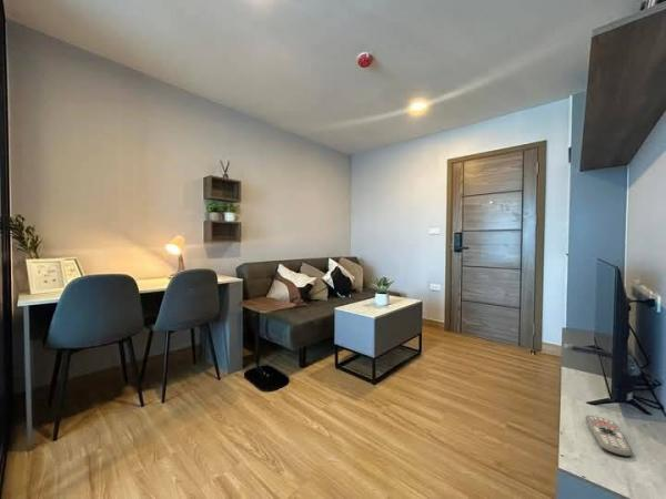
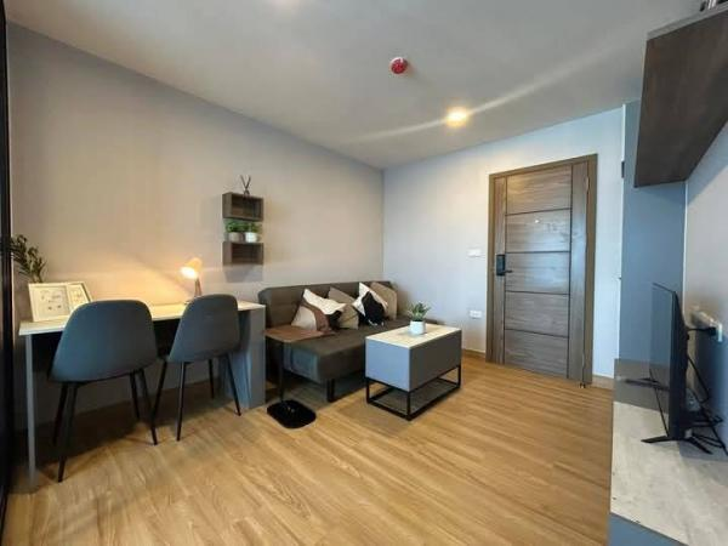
- remote control [584,414,633,458]
